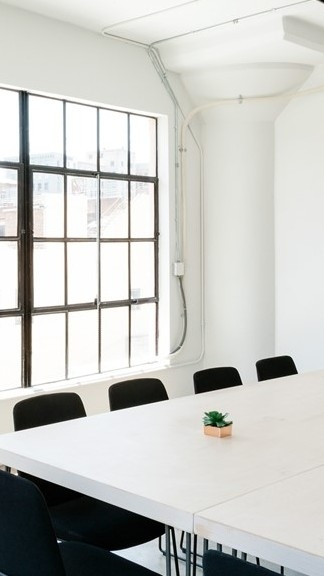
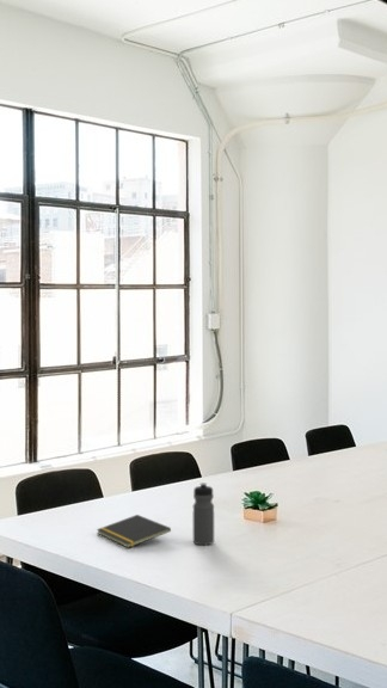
+ notepad [96,514,172,549]
+ water bottle [192,481,215,546]
